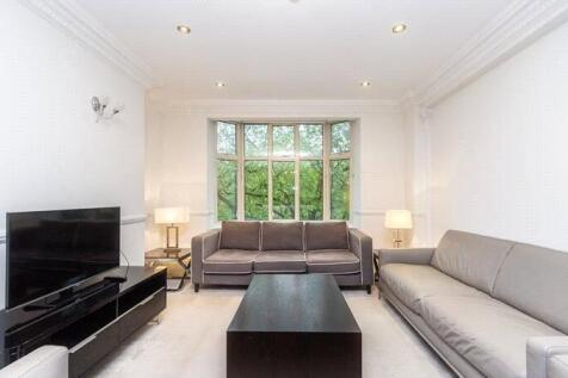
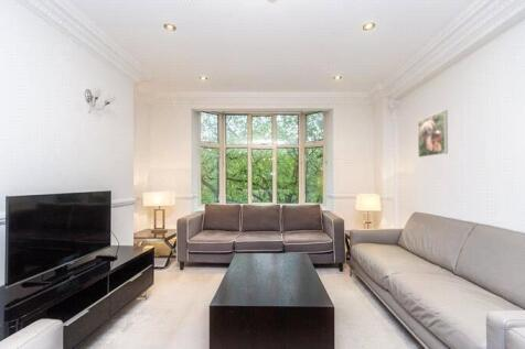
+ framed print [417,109,449,159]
